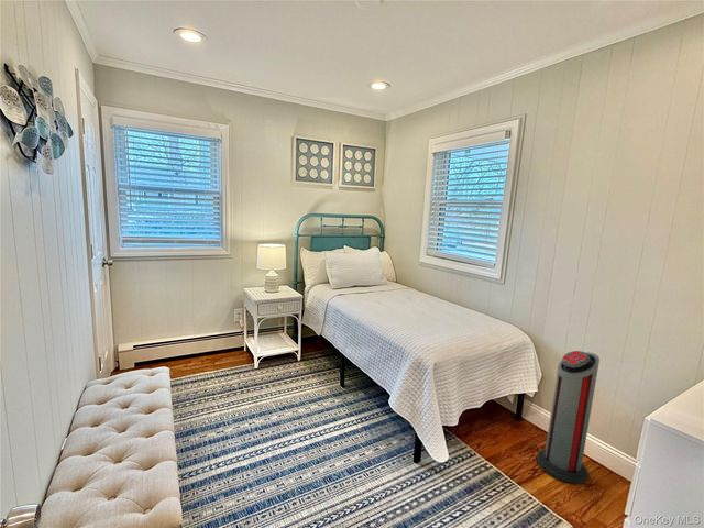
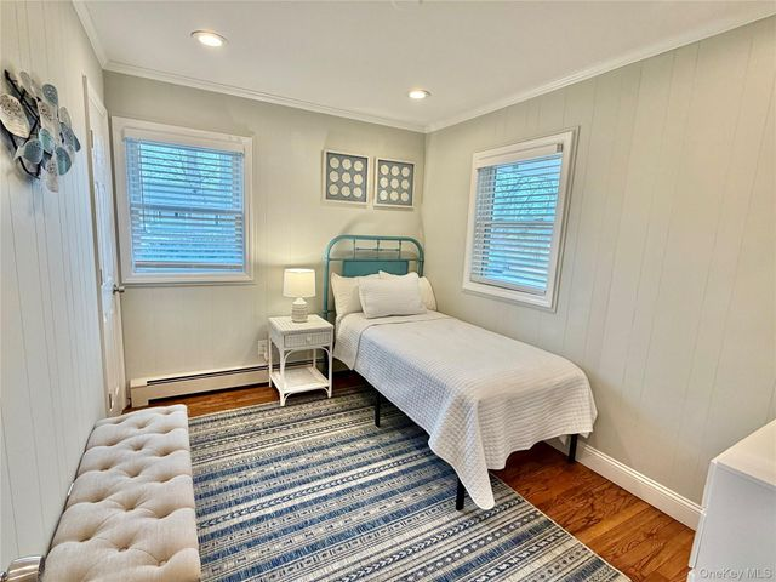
- air purifier [536,350,601,485]
